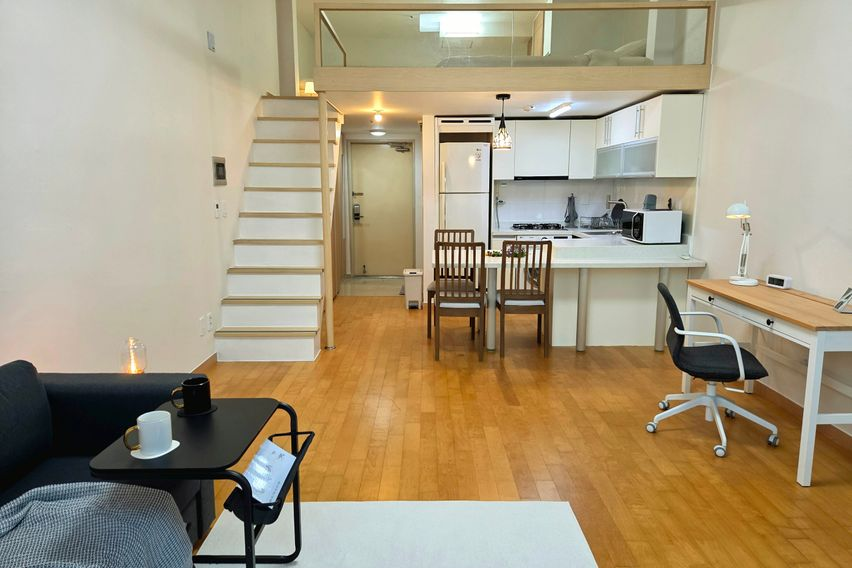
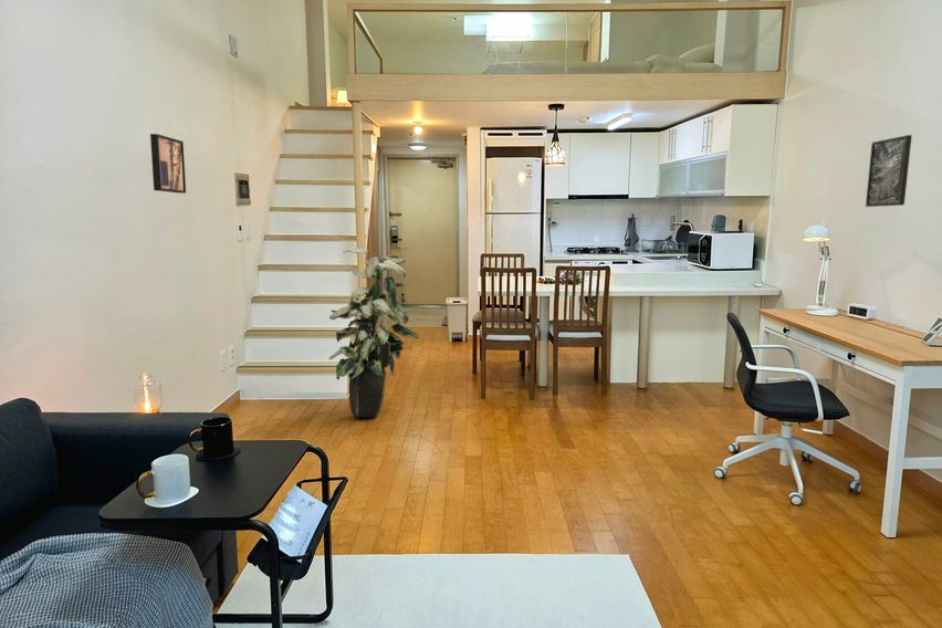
+ wall art [149,133,187,195]
+ indoor plant [328,247,419,419]
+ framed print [865,134,913,208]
